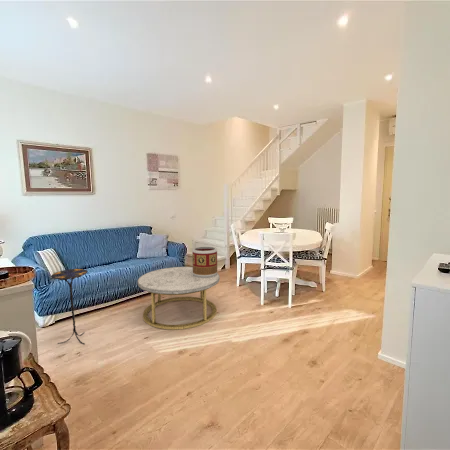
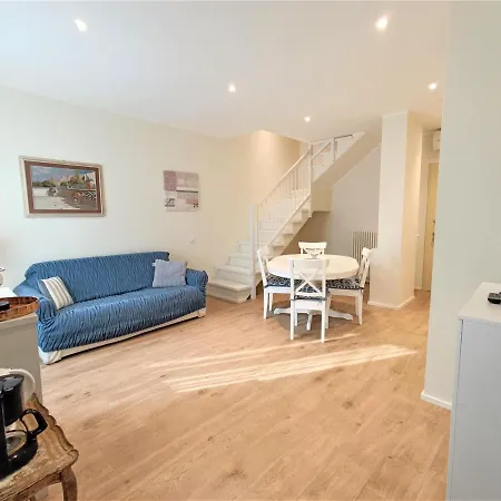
- decorative container [191,246,218,278]
- coffee table [137,266,221,331]
- side table [50,268,89,345]
